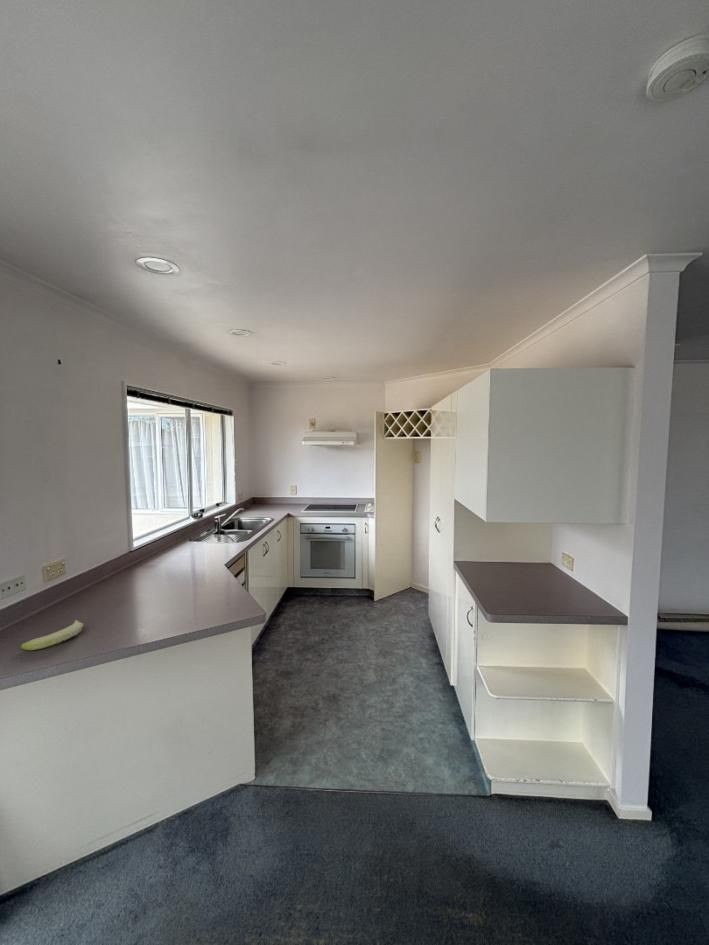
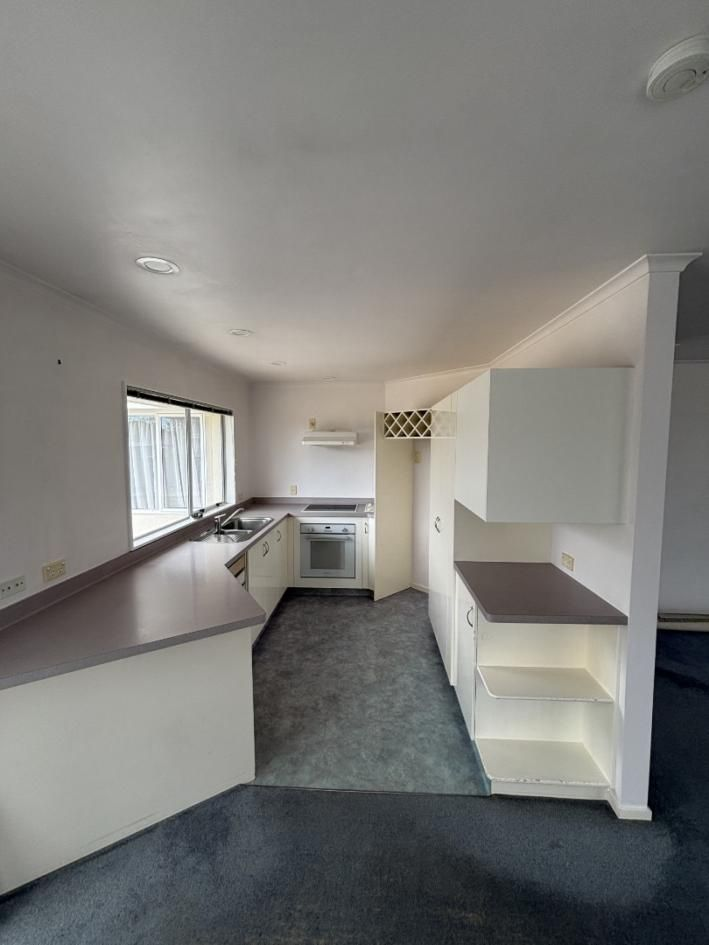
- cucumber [20,619,84,651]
